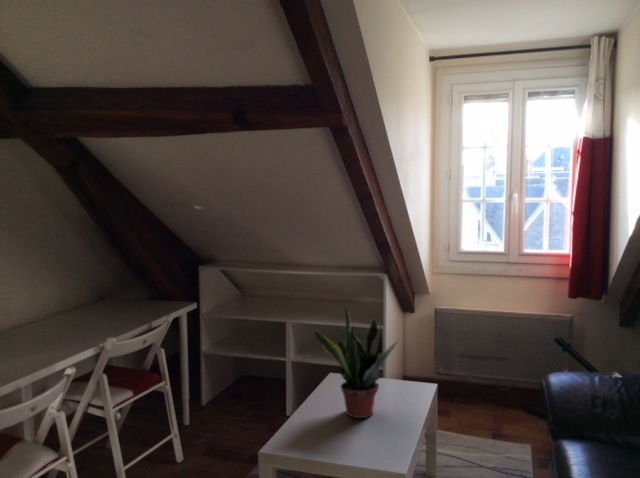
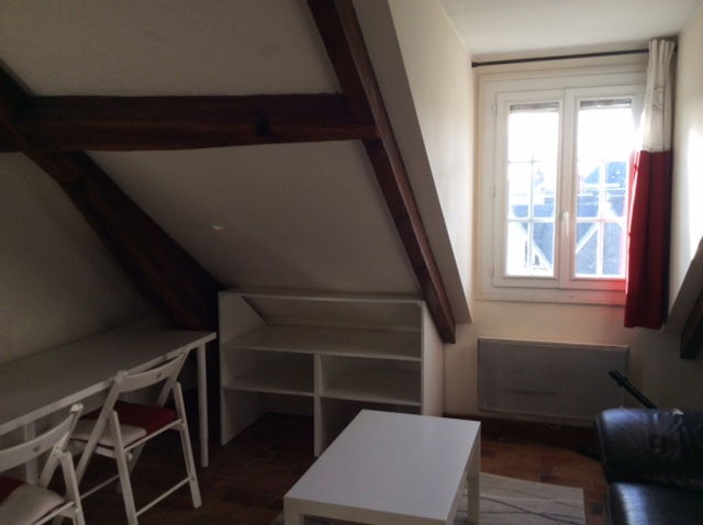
- potted plant [313,305,400,419]
